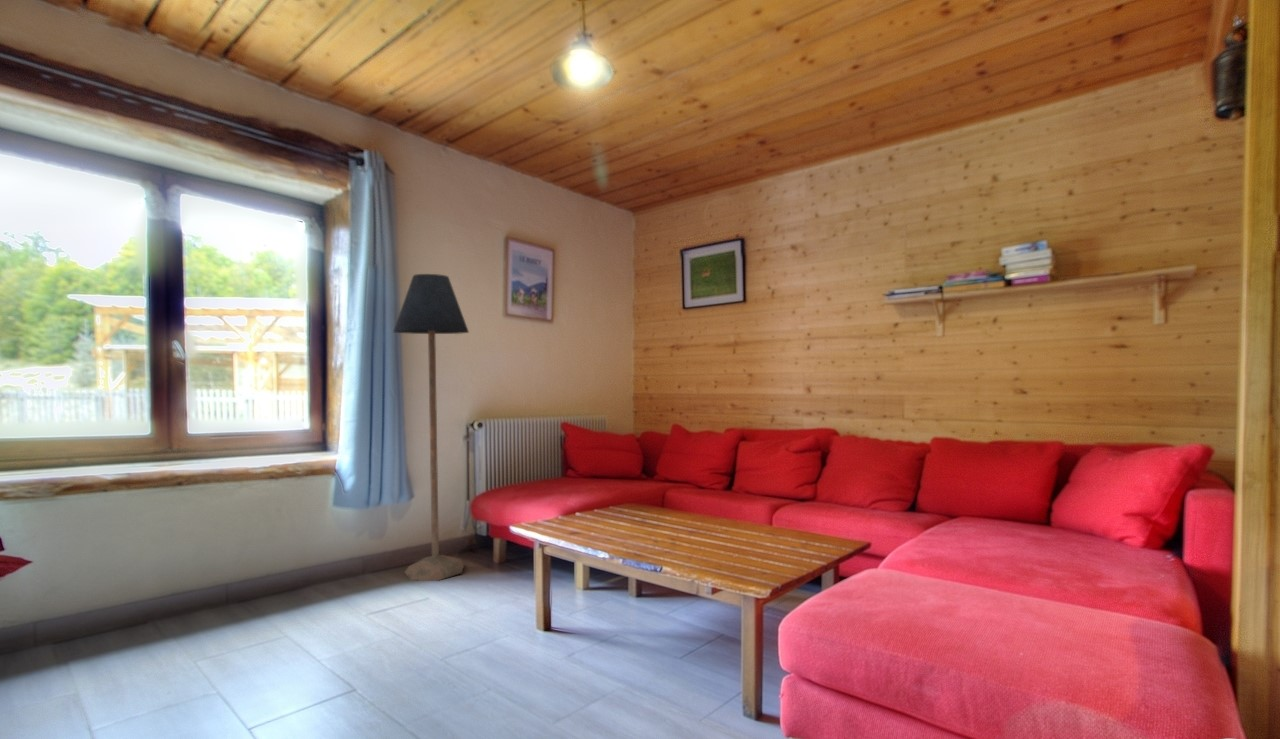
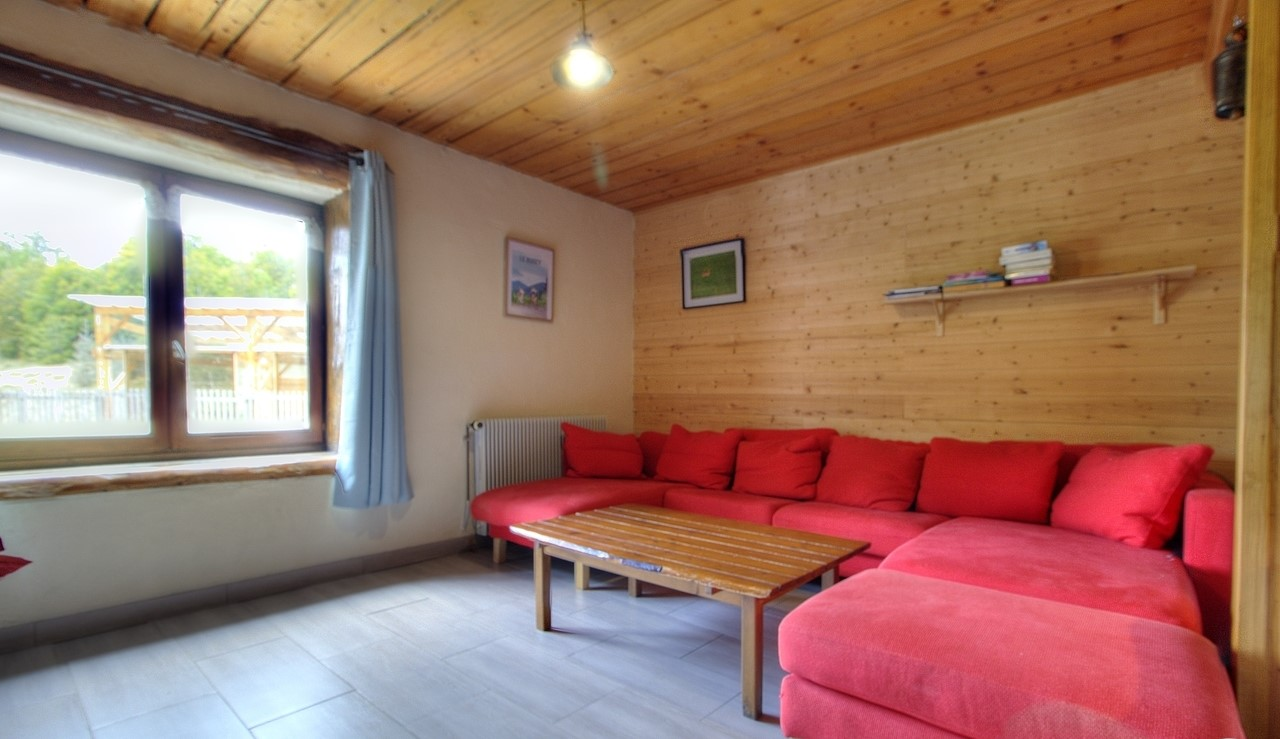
- floor lamp [392,273,470,582]
